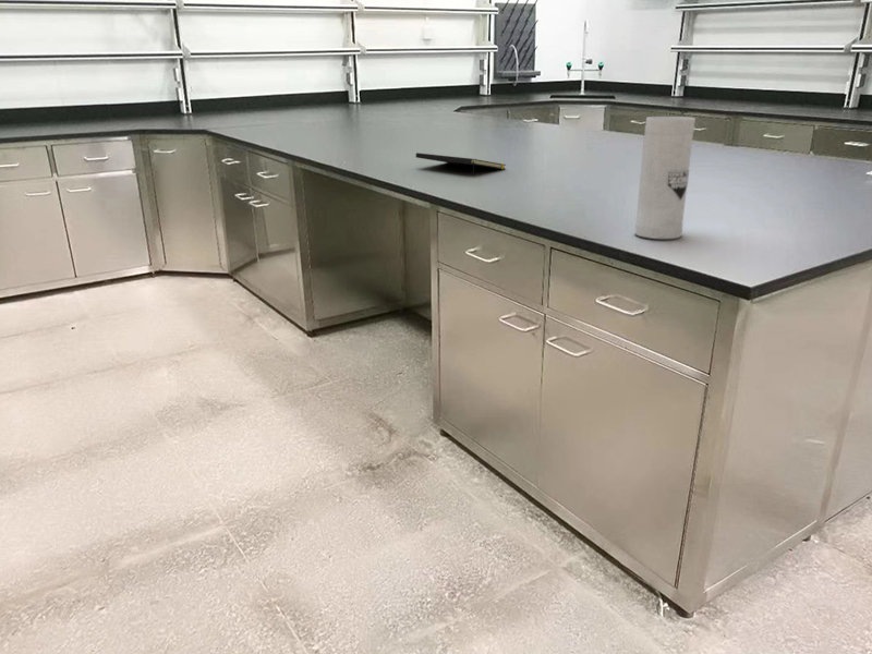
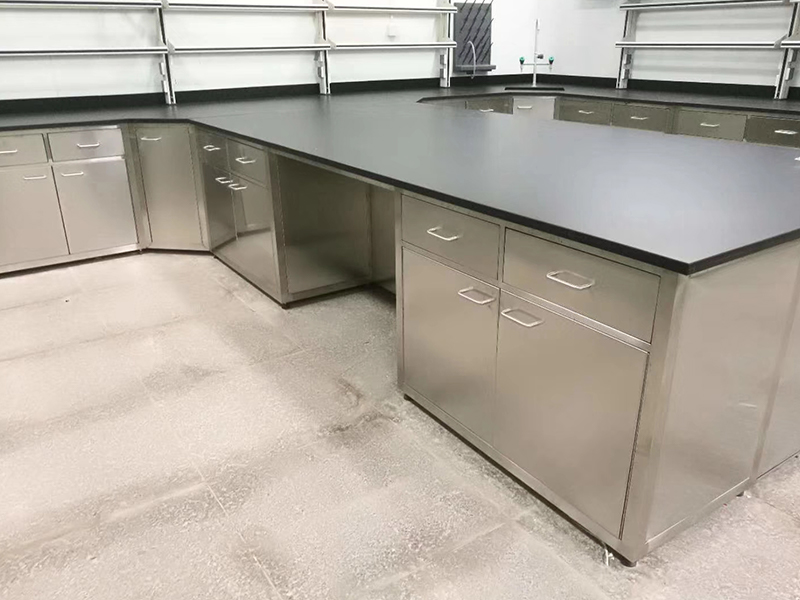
- notepad [415,152,507,175]
- paper towel roll [633,116,697,240]
